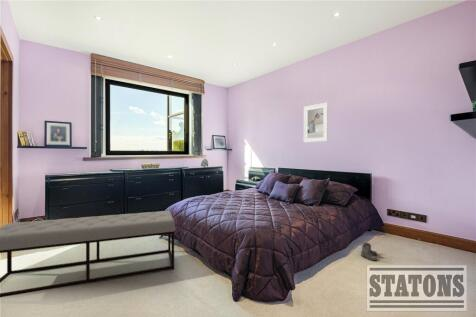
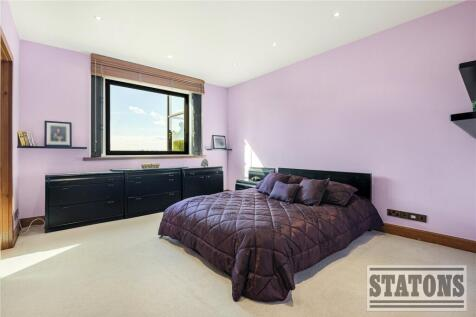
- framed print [303,101,329,144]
- boots [360,242,378,262]
- bench [0,210,176,298]
